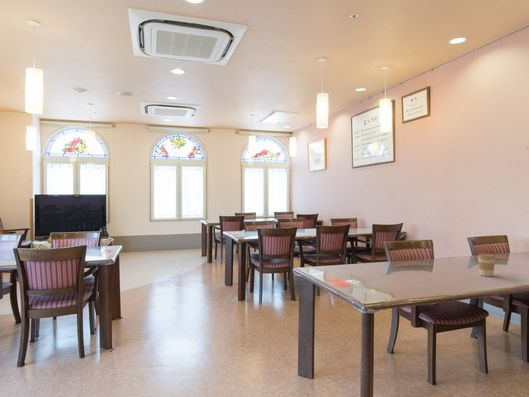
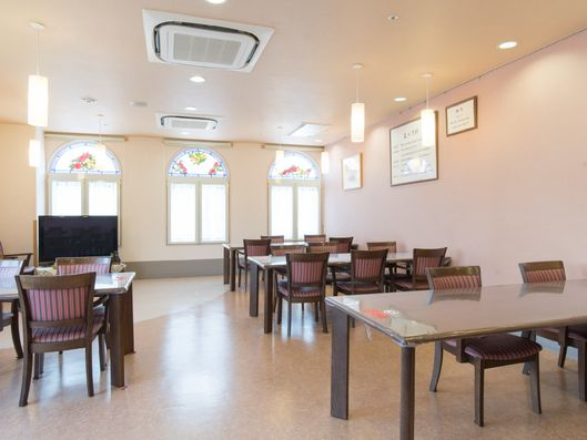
- coffee cup [477,252,497,277]
